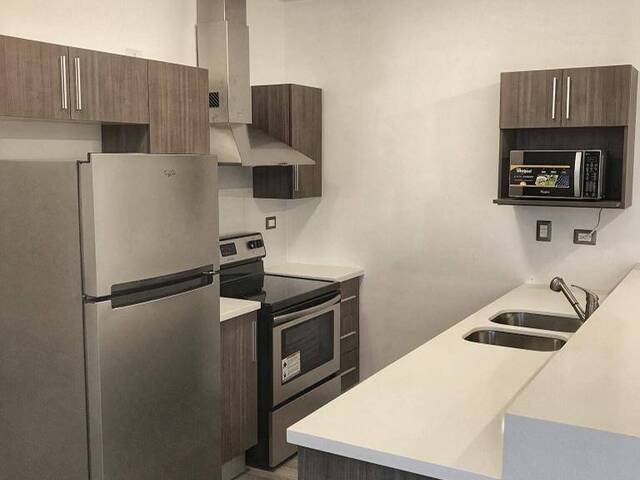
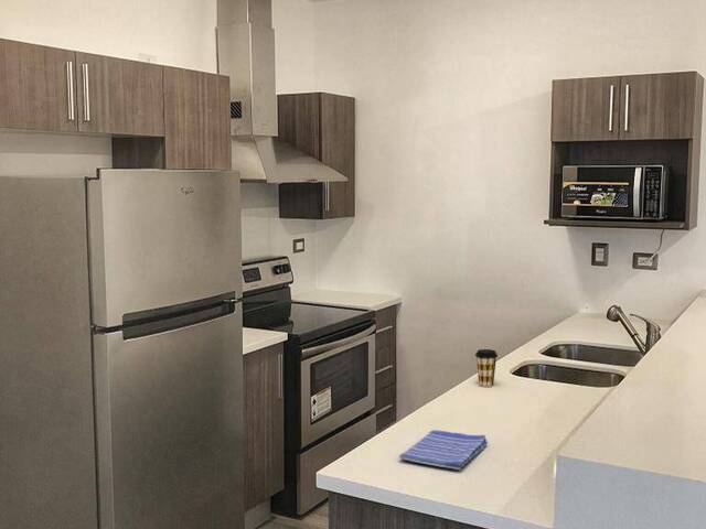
+ dish towel [398,429,489,471]
+ coffee cup [474,348,499,388]
